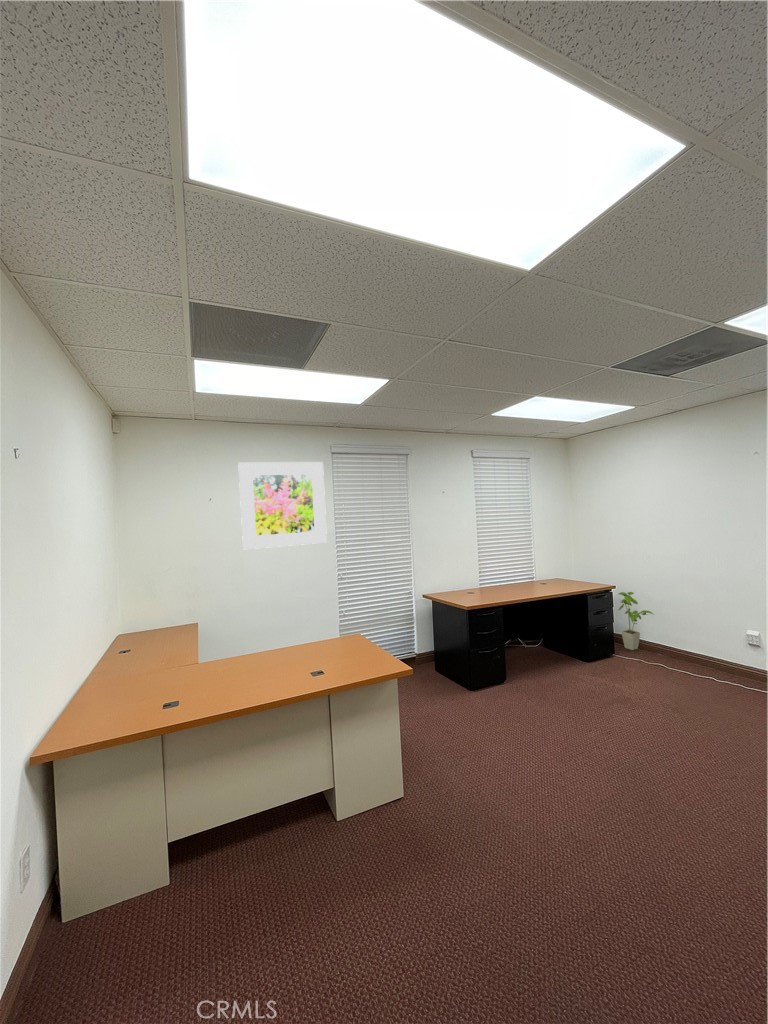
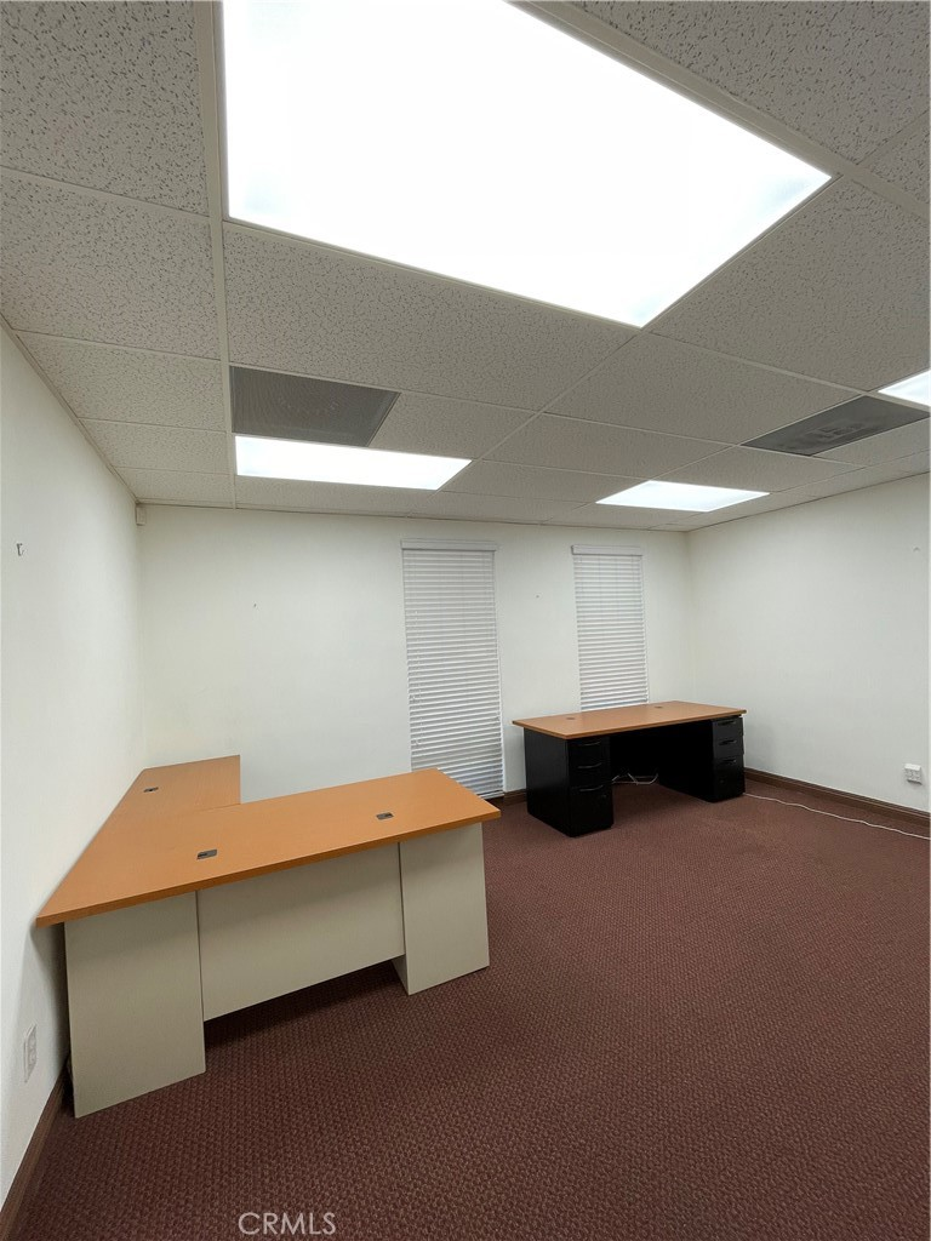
- house plant [617,591,655,651]
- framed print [237,461,328,550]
